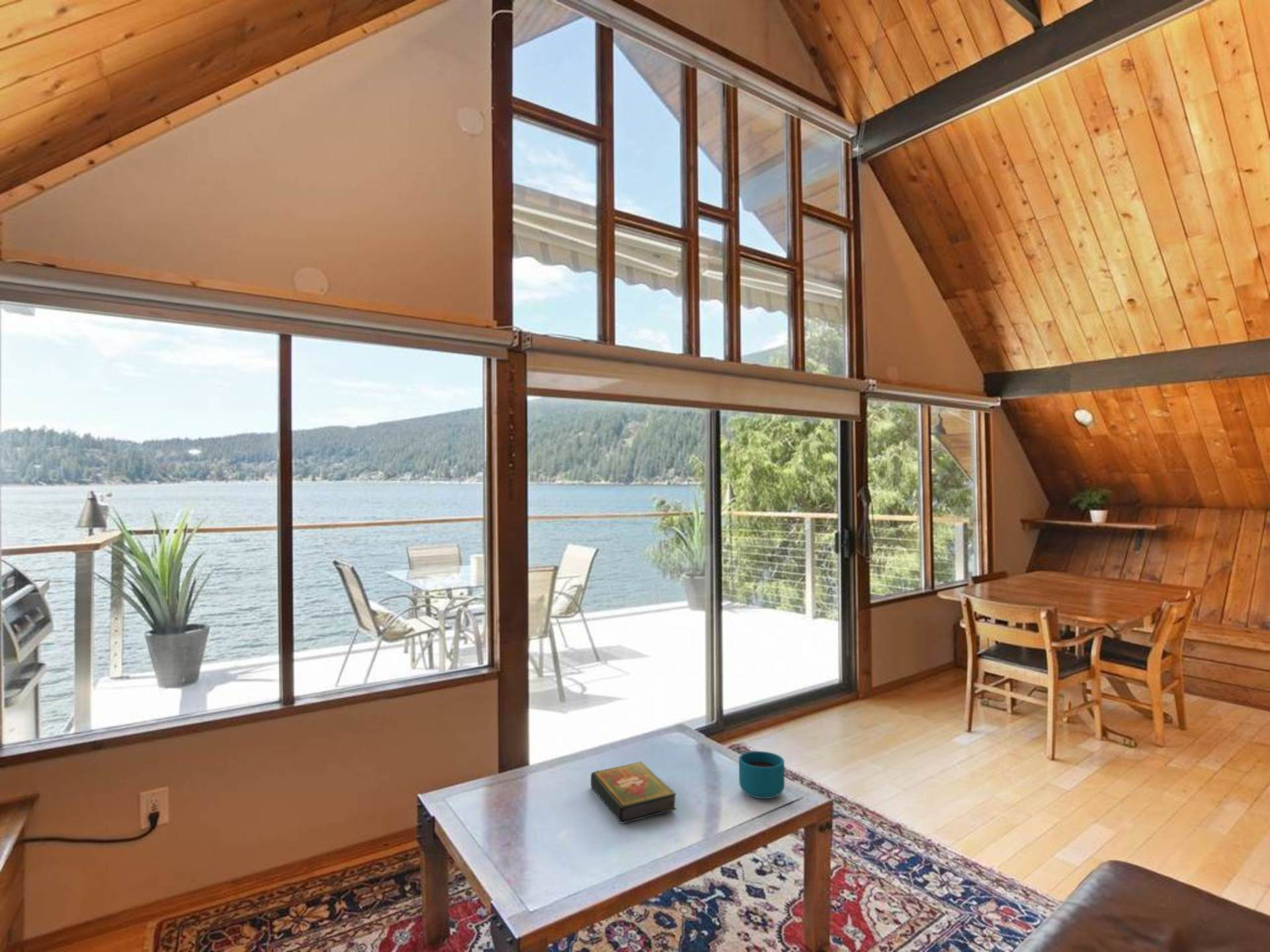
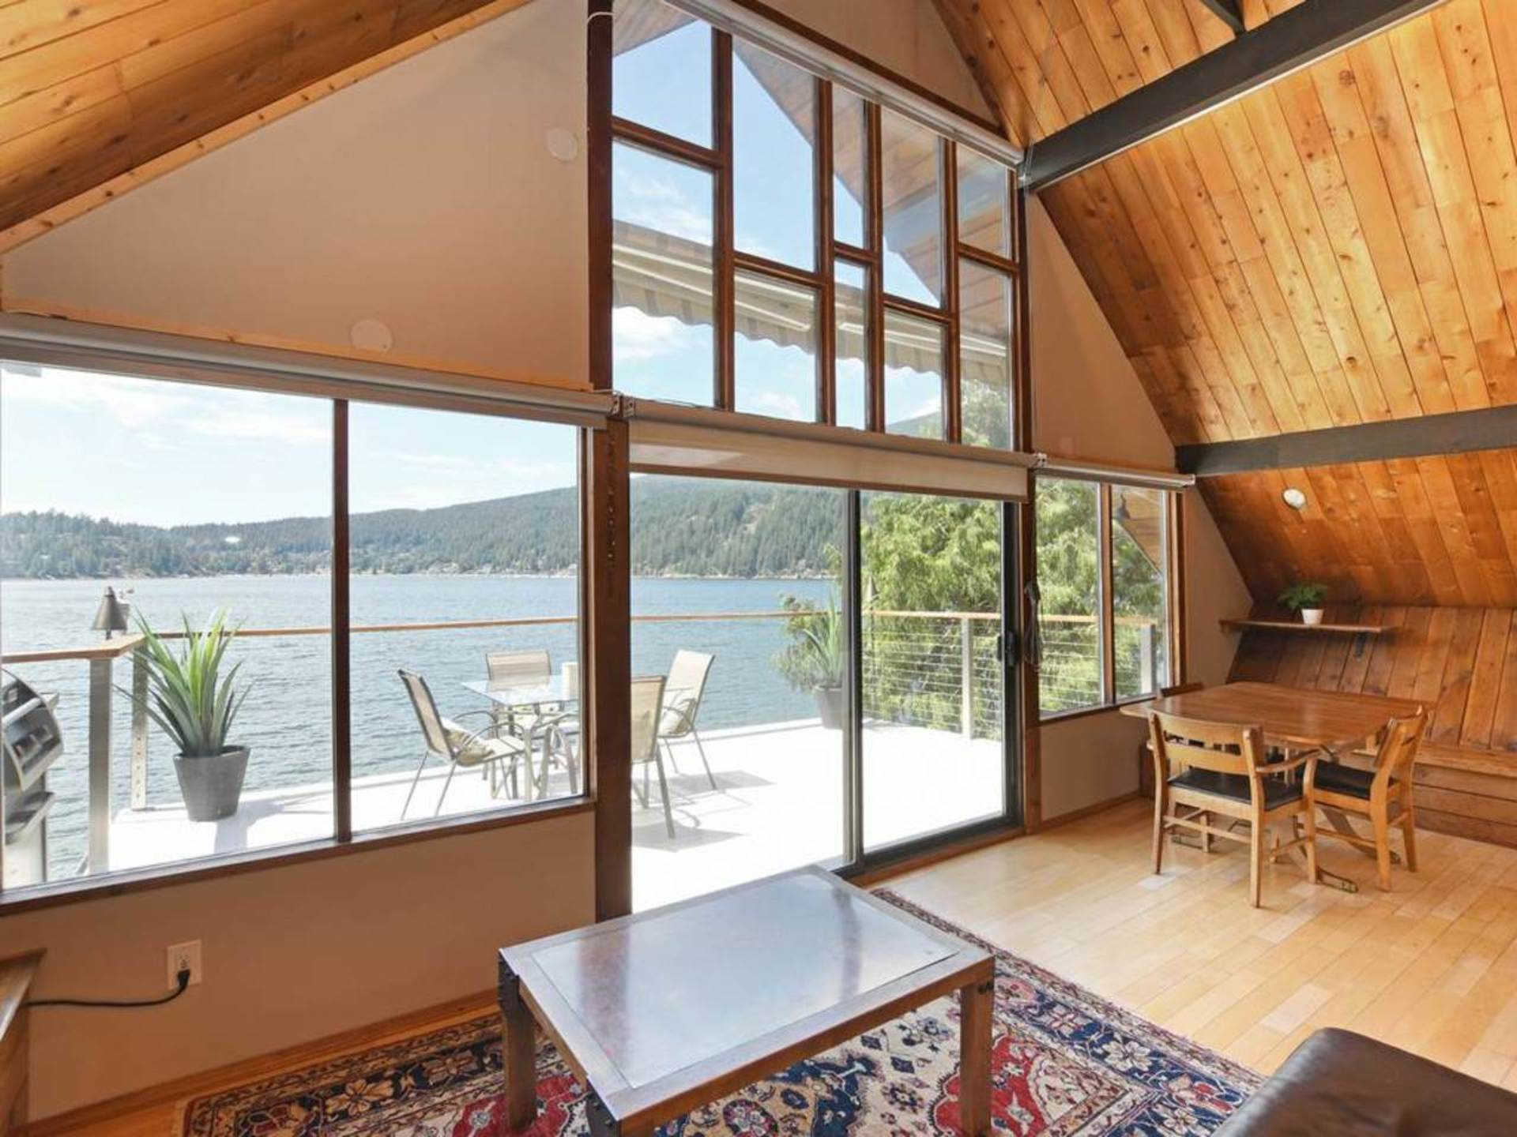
- book [590,761,677,824]
- cup [738,750,785,799]
